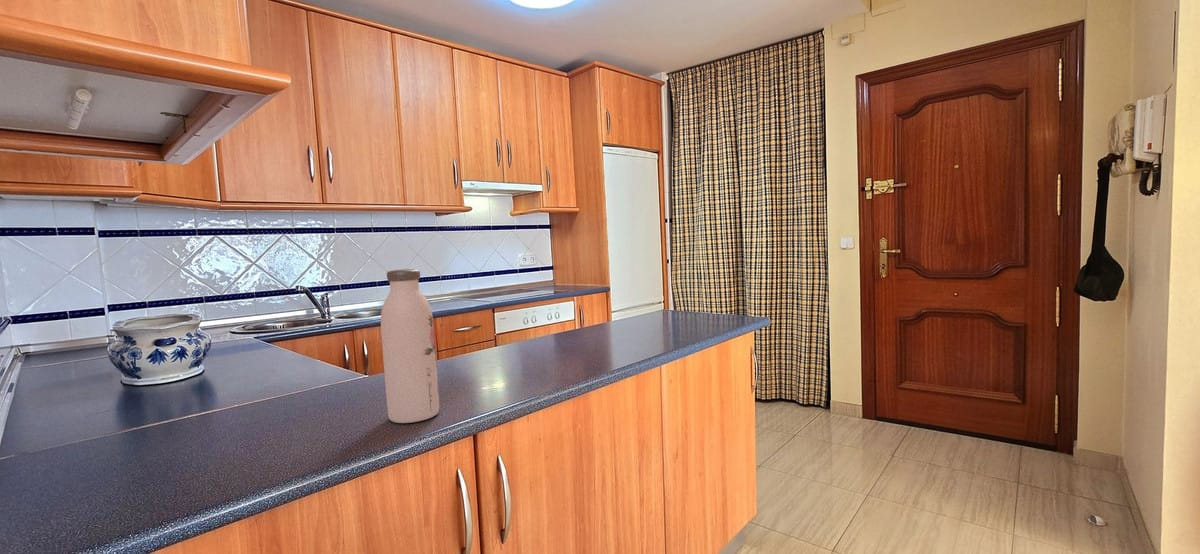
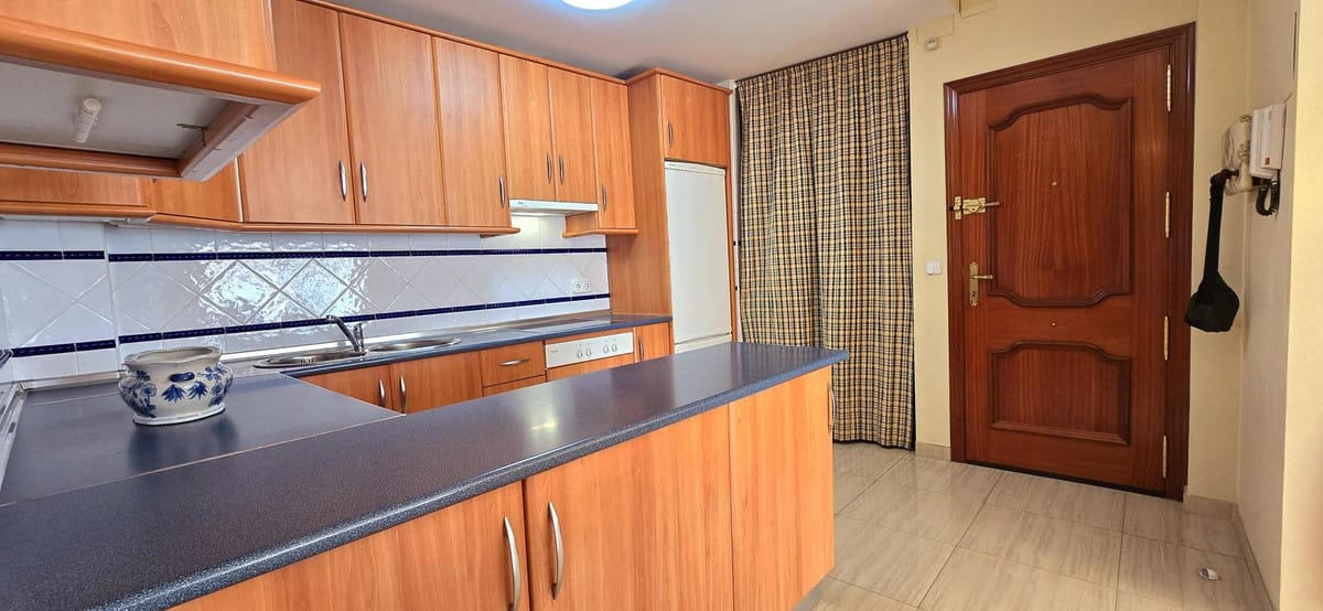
- water bottle [380,268,440,424]
